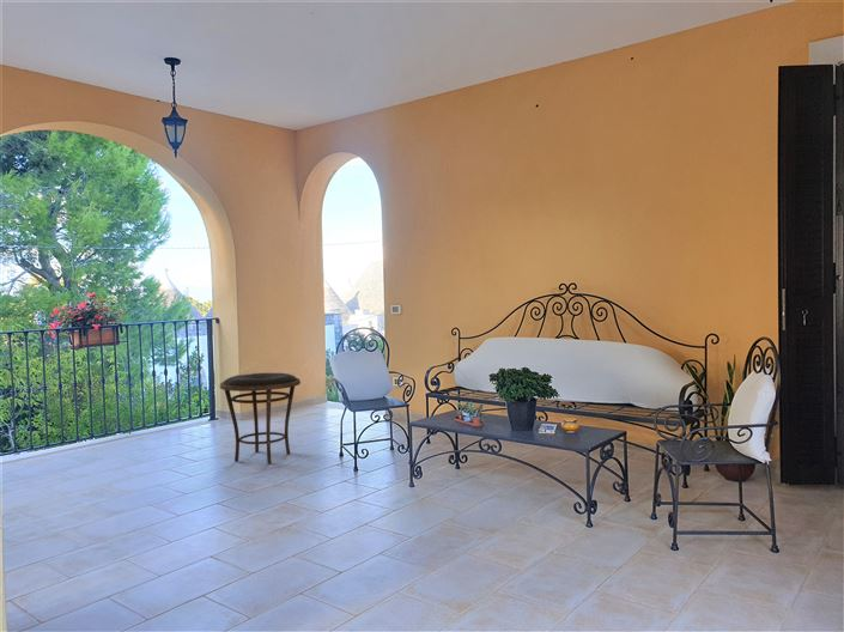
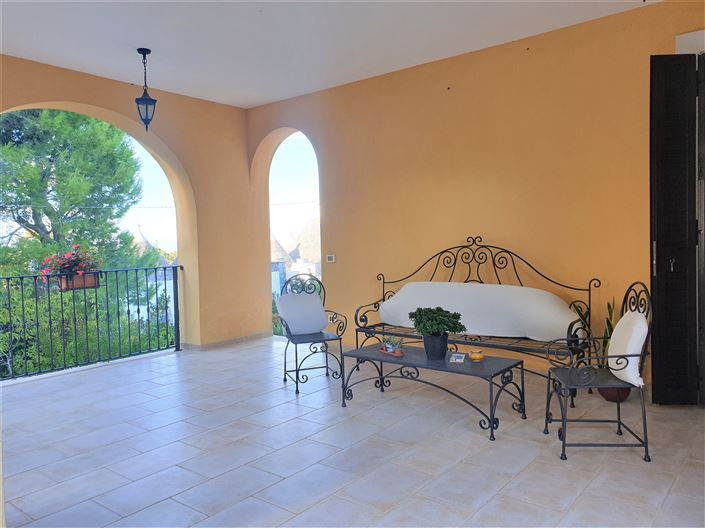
- side table [219,372,302,464]
